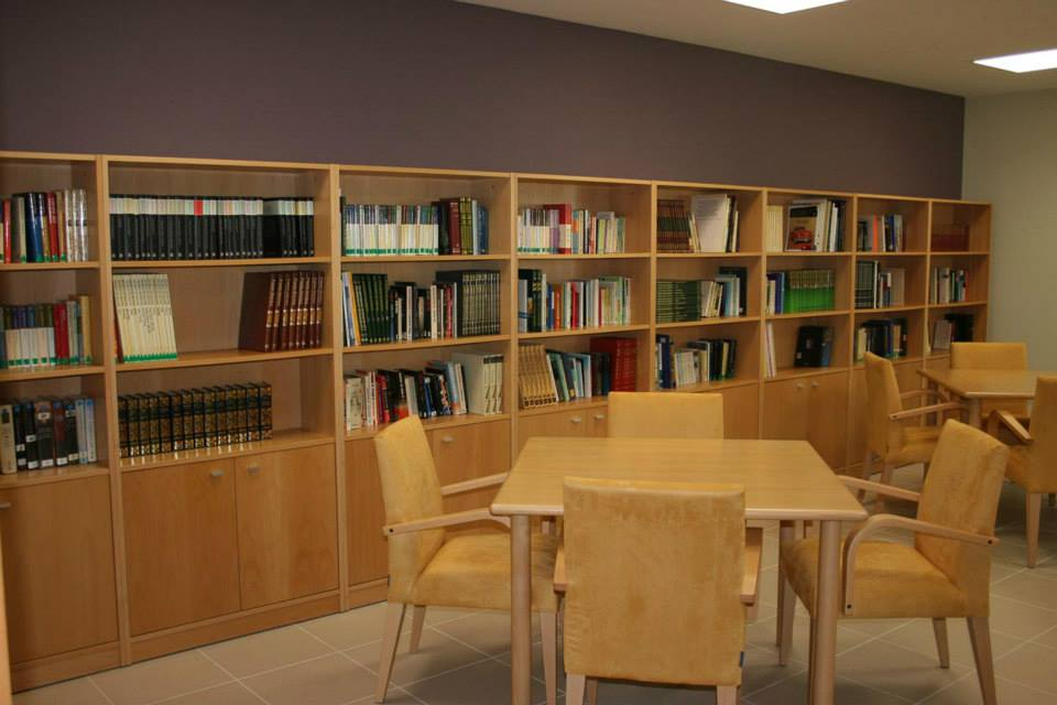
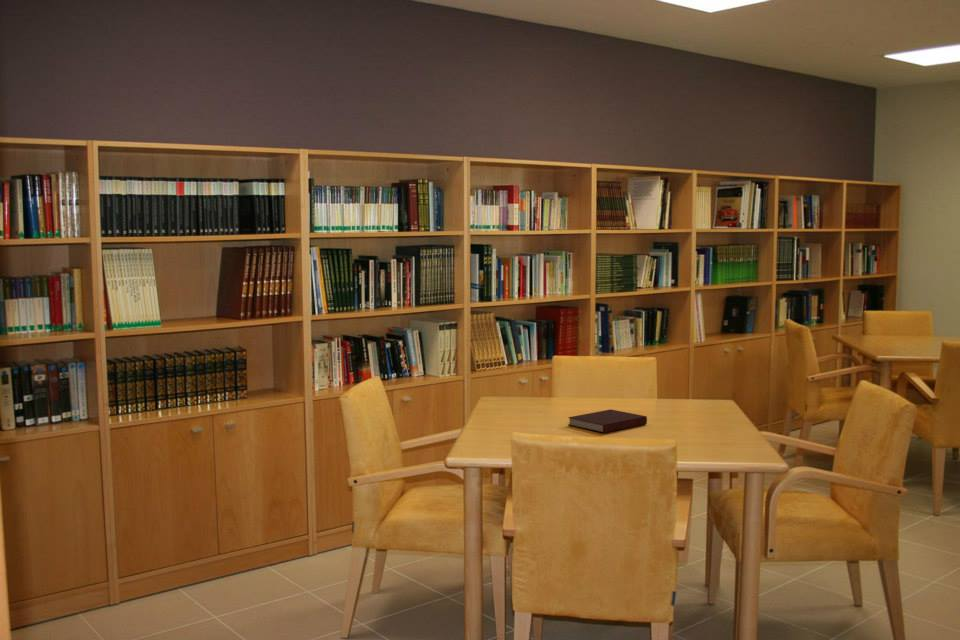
+ notebook [567,408,648,434]
